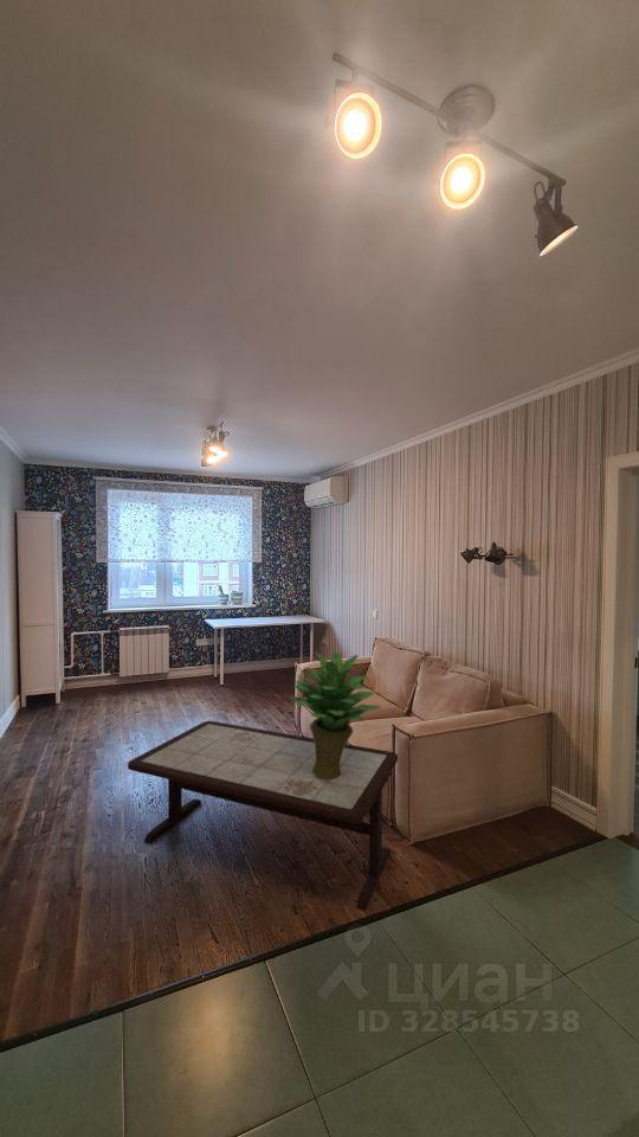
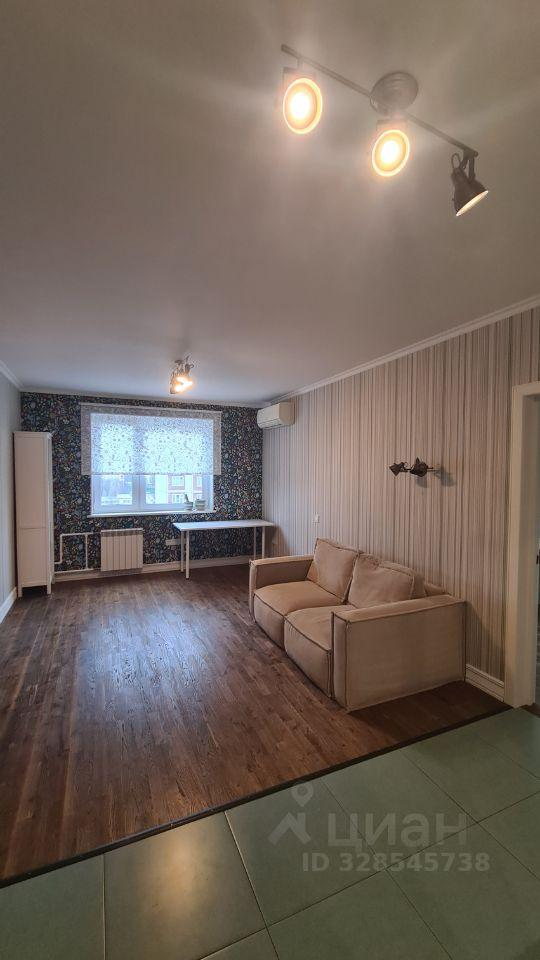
- coffee table [127,720,399,912]
- potted plant [289,651,382,779]
